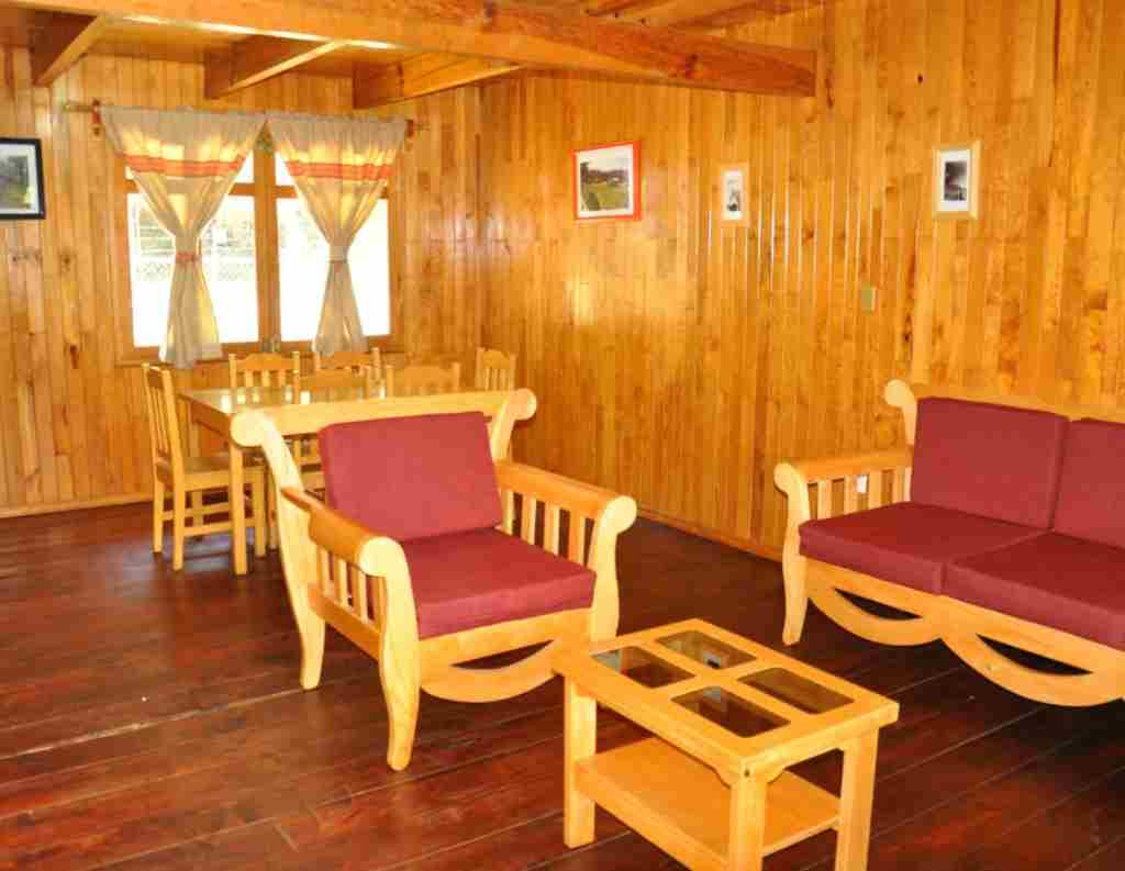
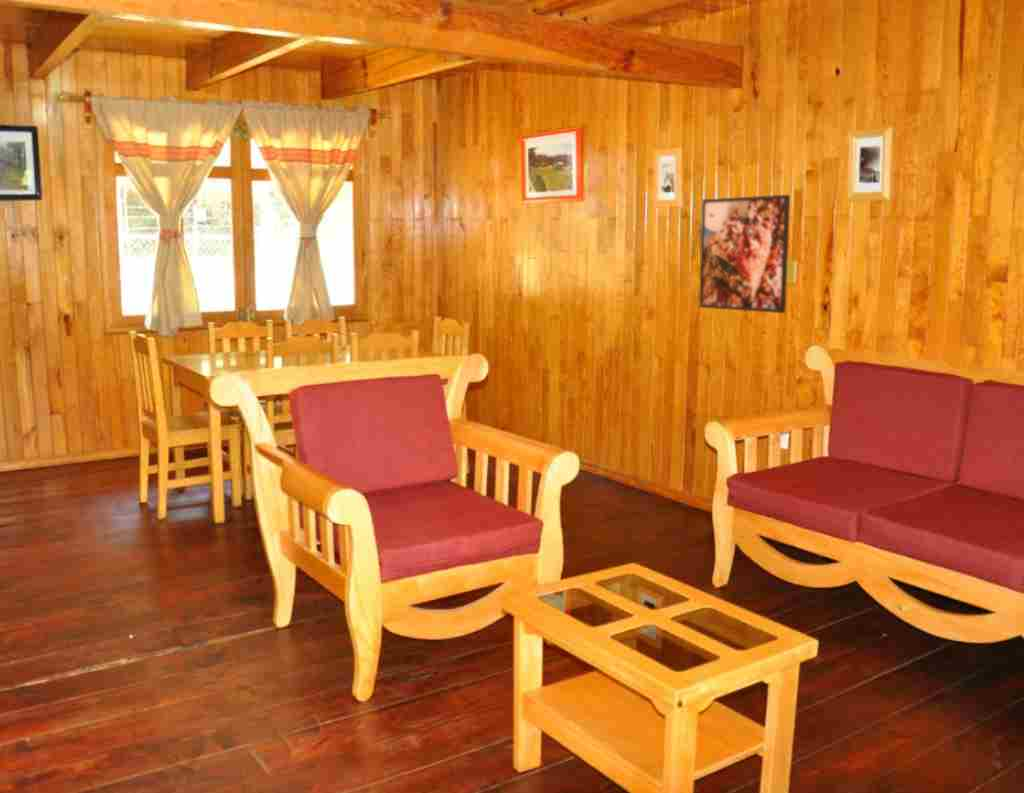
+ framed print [698,194,791,314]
